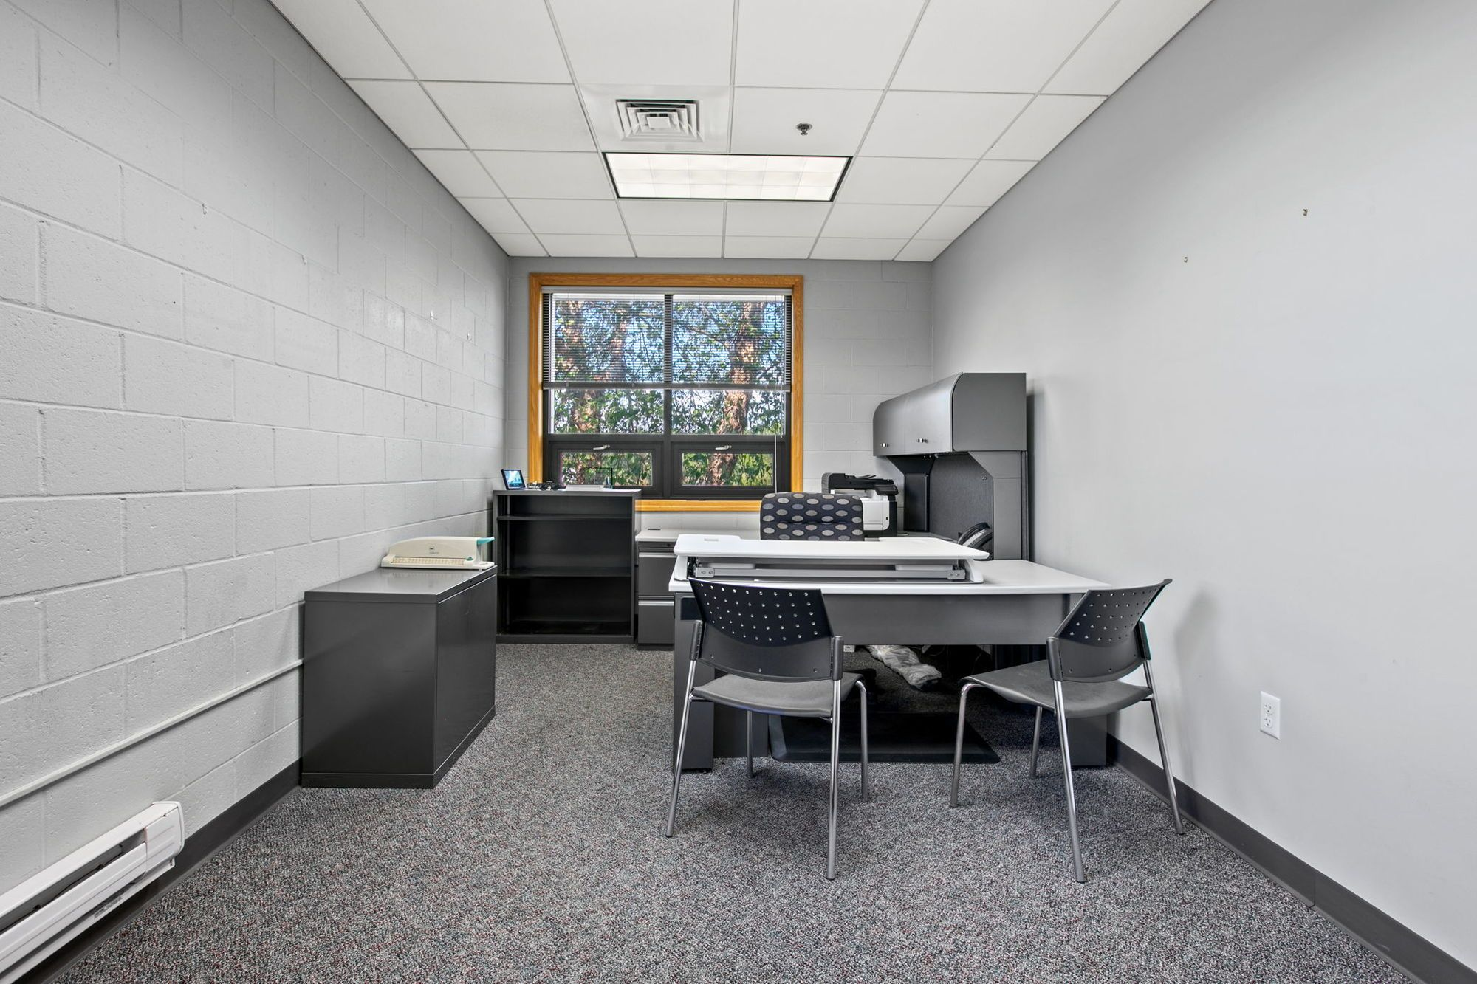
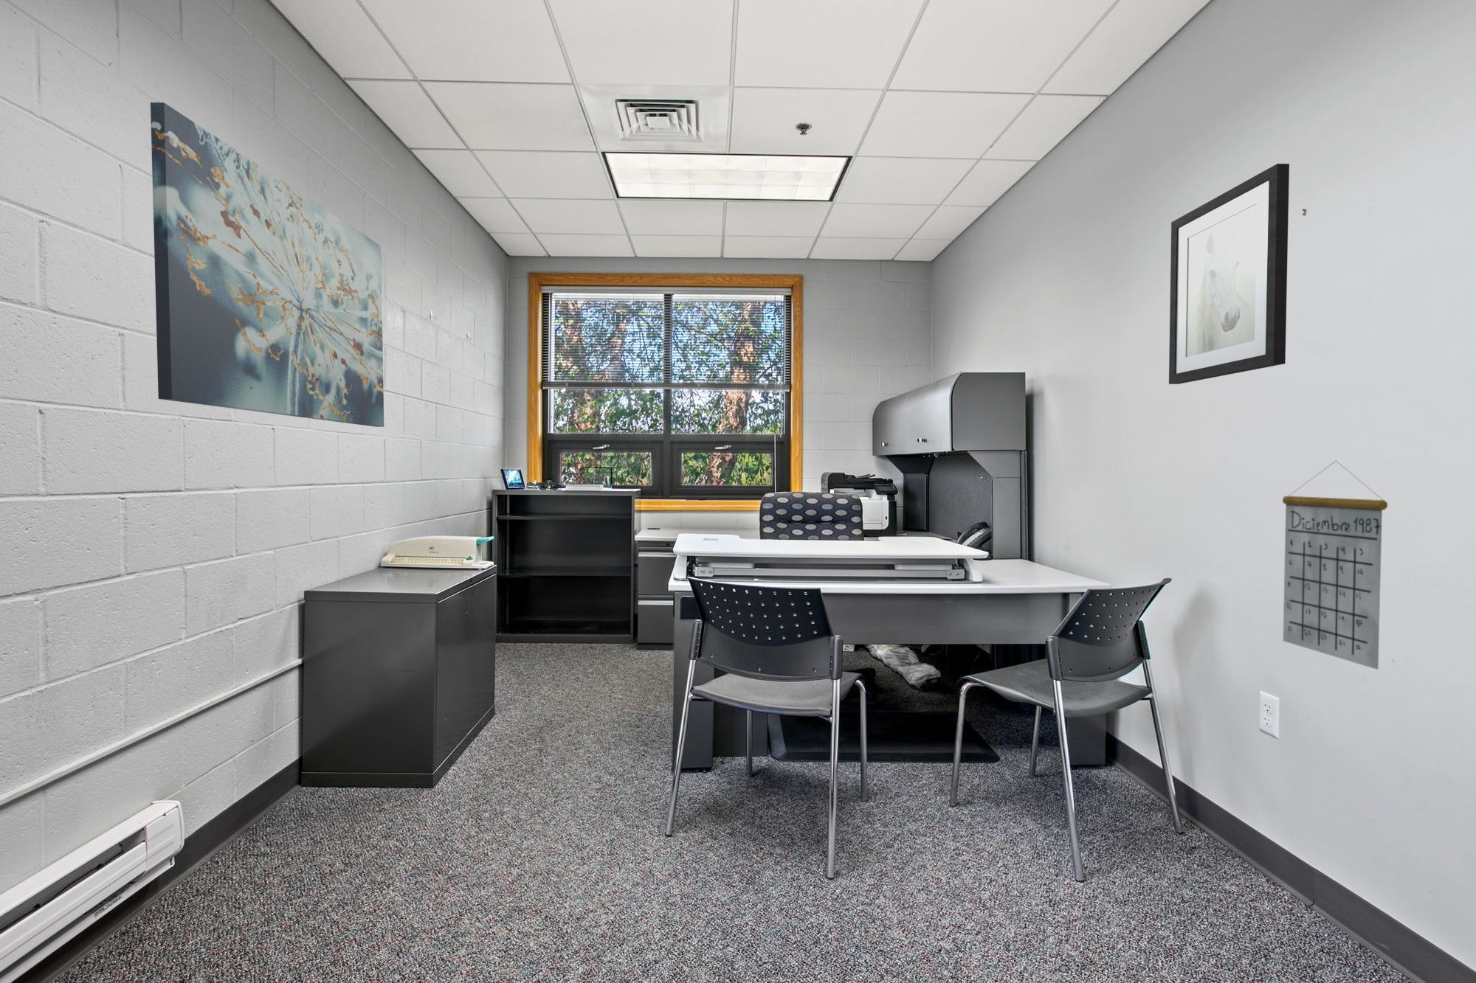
+ wall art [150,102,384,428]
+ calendar [1281,460,1388,670]
+ wall art [1169,163,1291,385]
